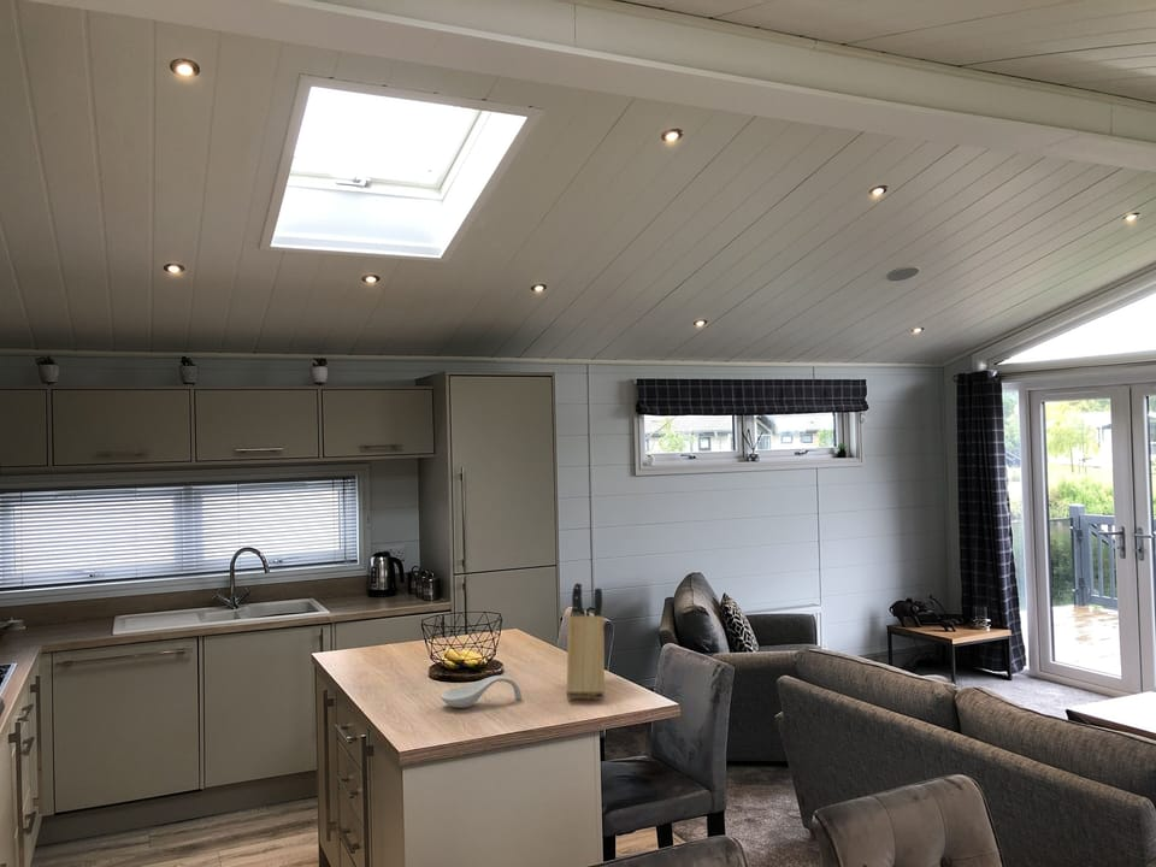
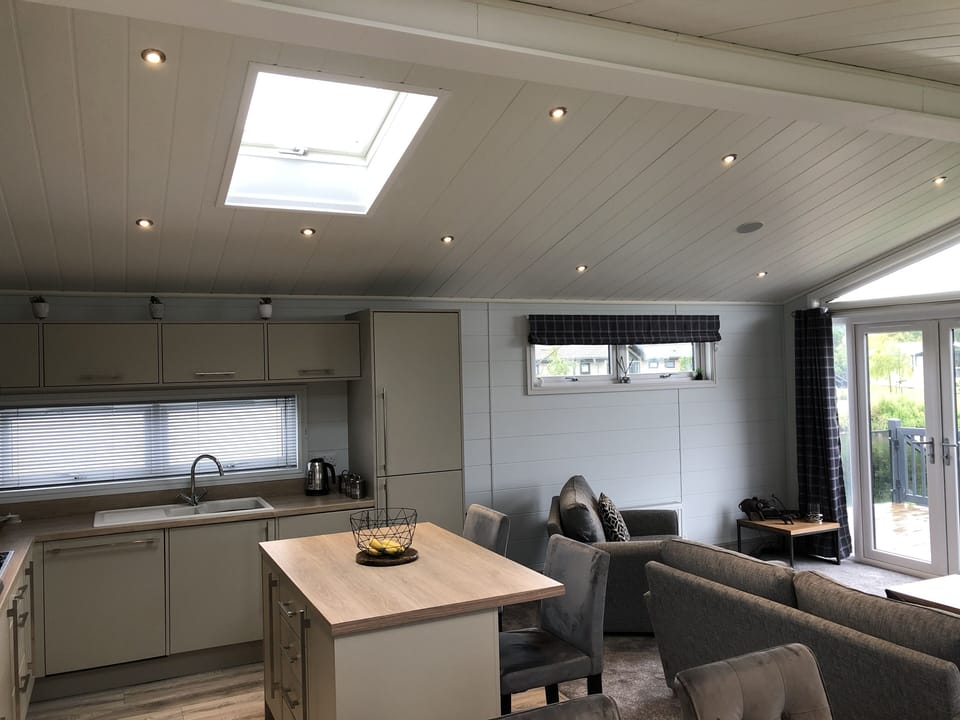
- knife block [566,582,606,701]
- spoon rest [440,674,523,709]
